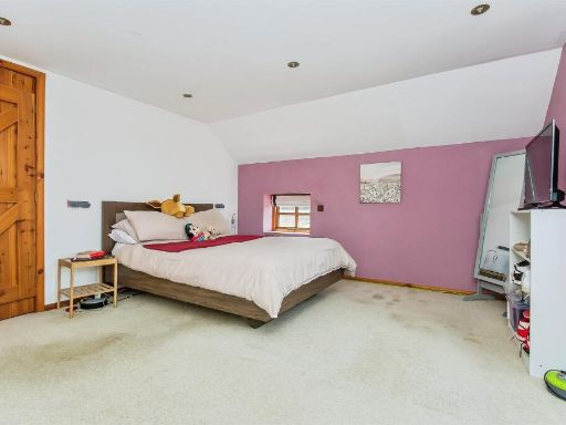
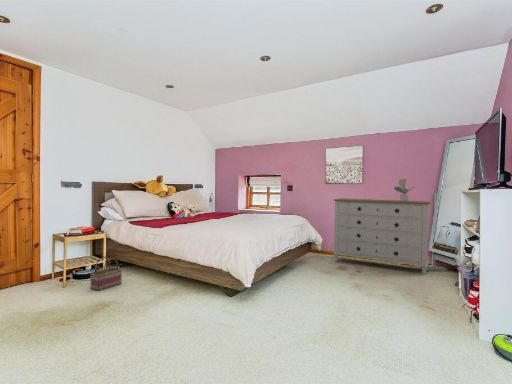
+ dresser [332,198,432,276]
+ potted plant [393,178,416,201]
+ basket [89,256,123,292]
